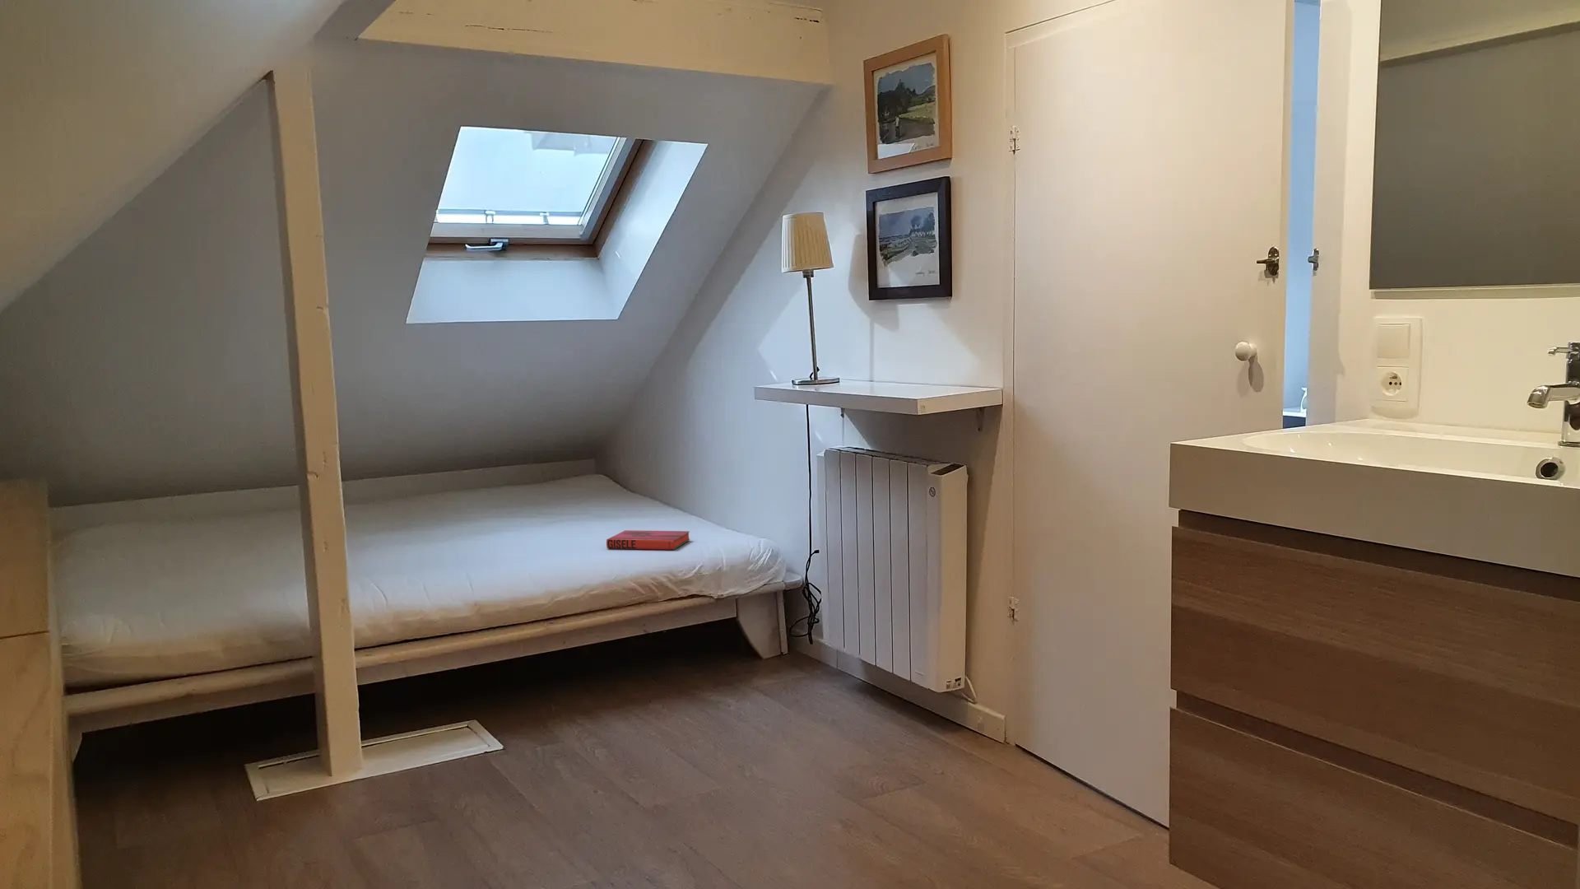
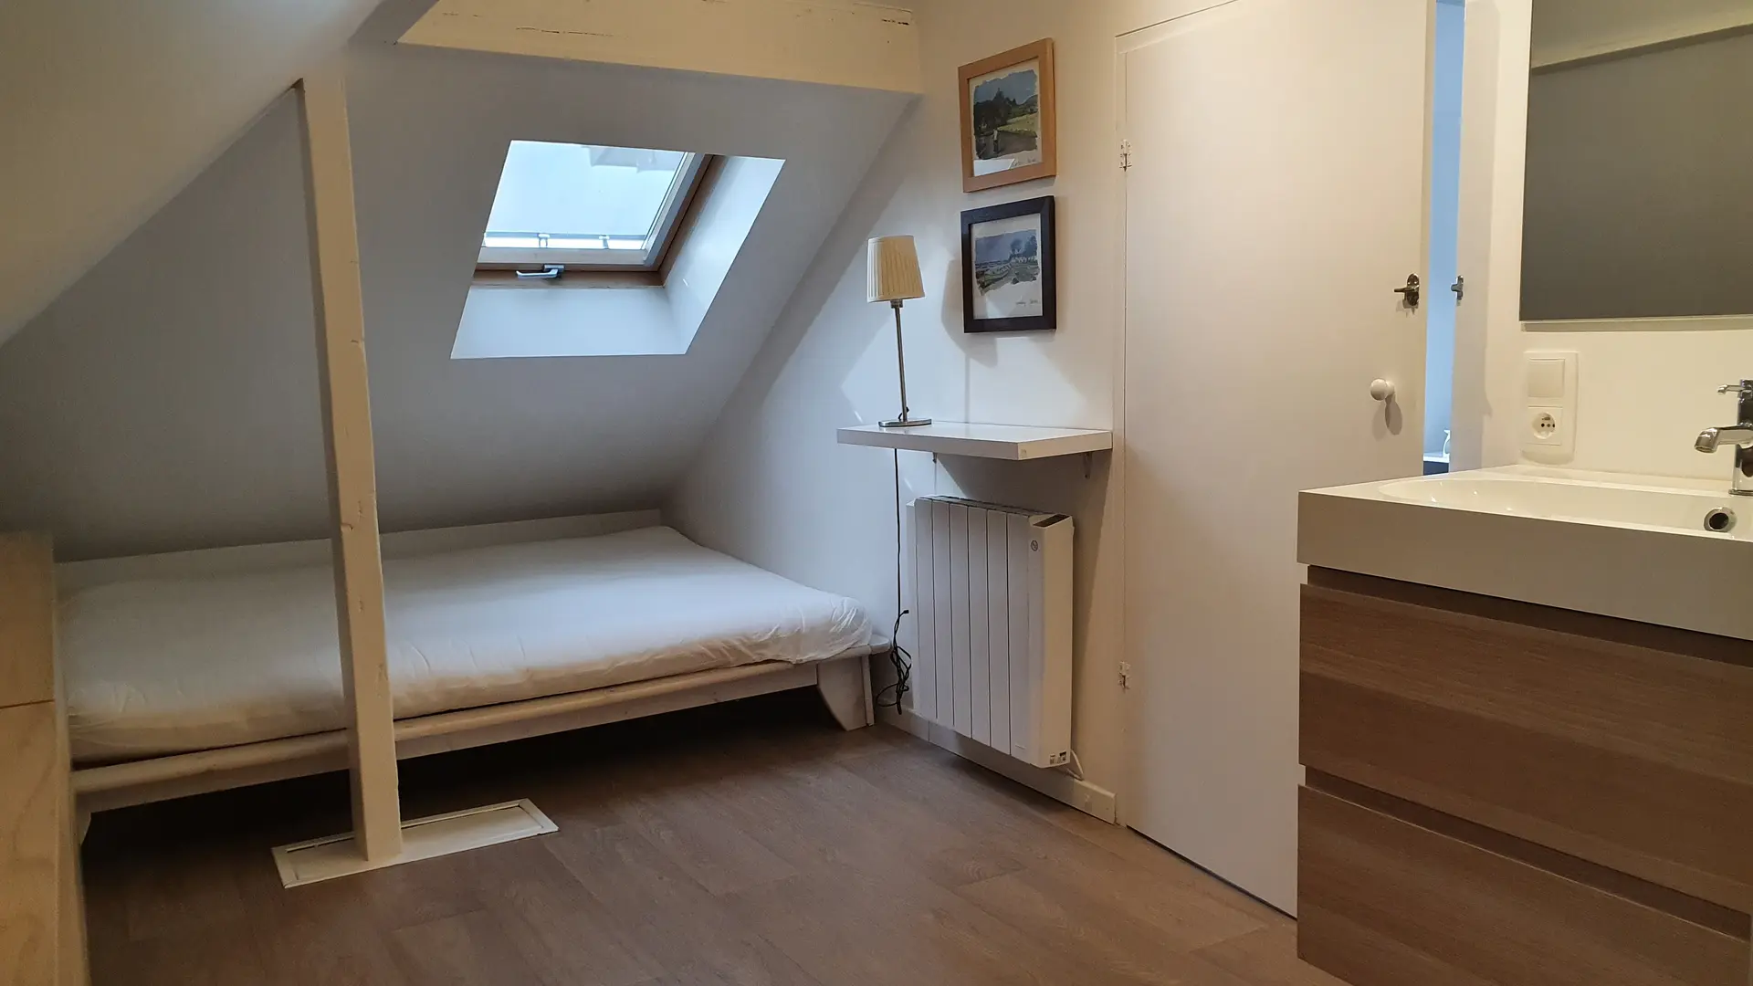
- hardback book [606,530,690,550]
